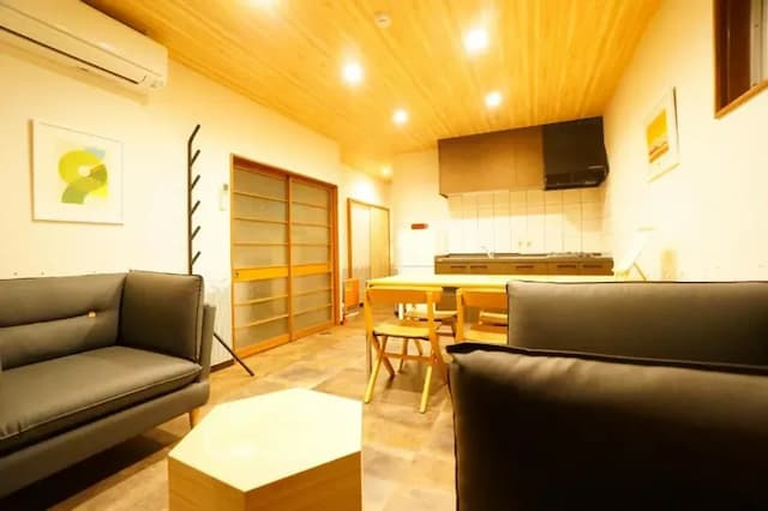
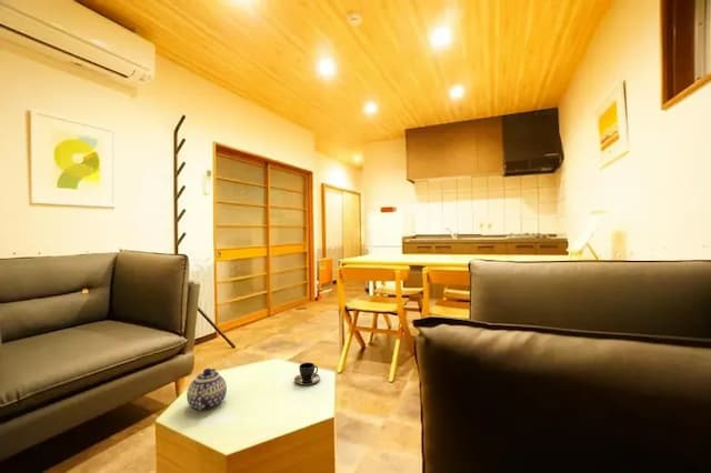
+ teacup [293,362,321,385]
+ teapot [186,368,228,412]
